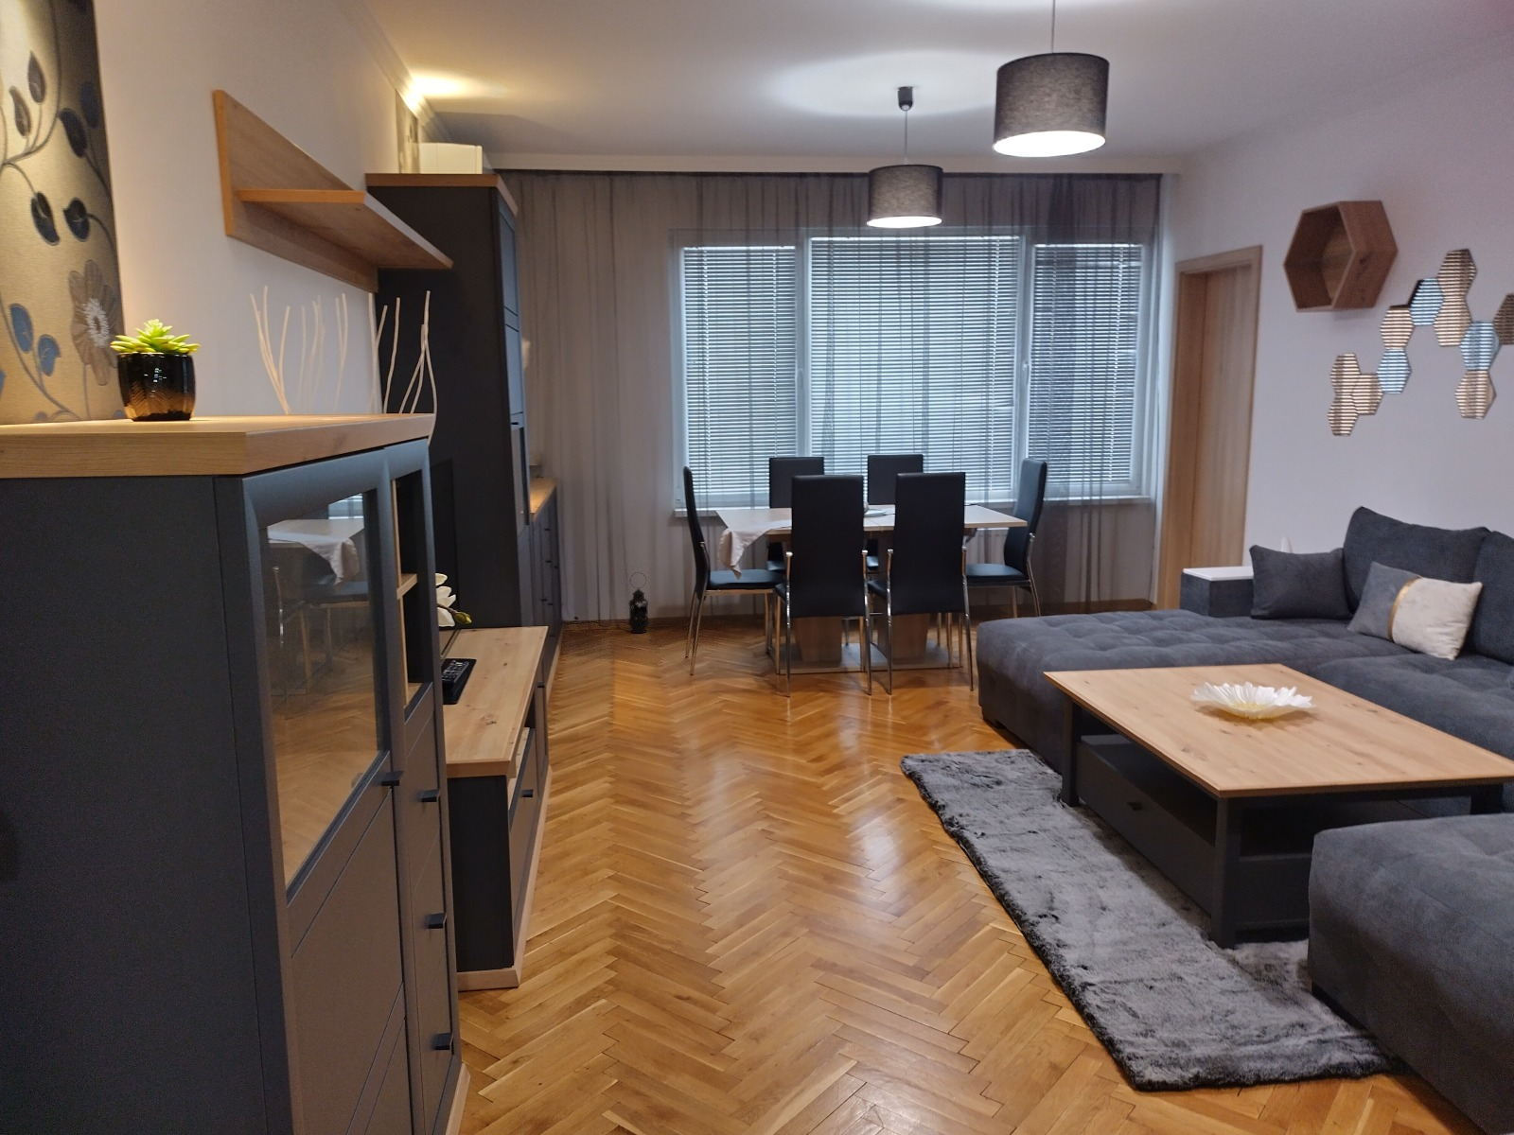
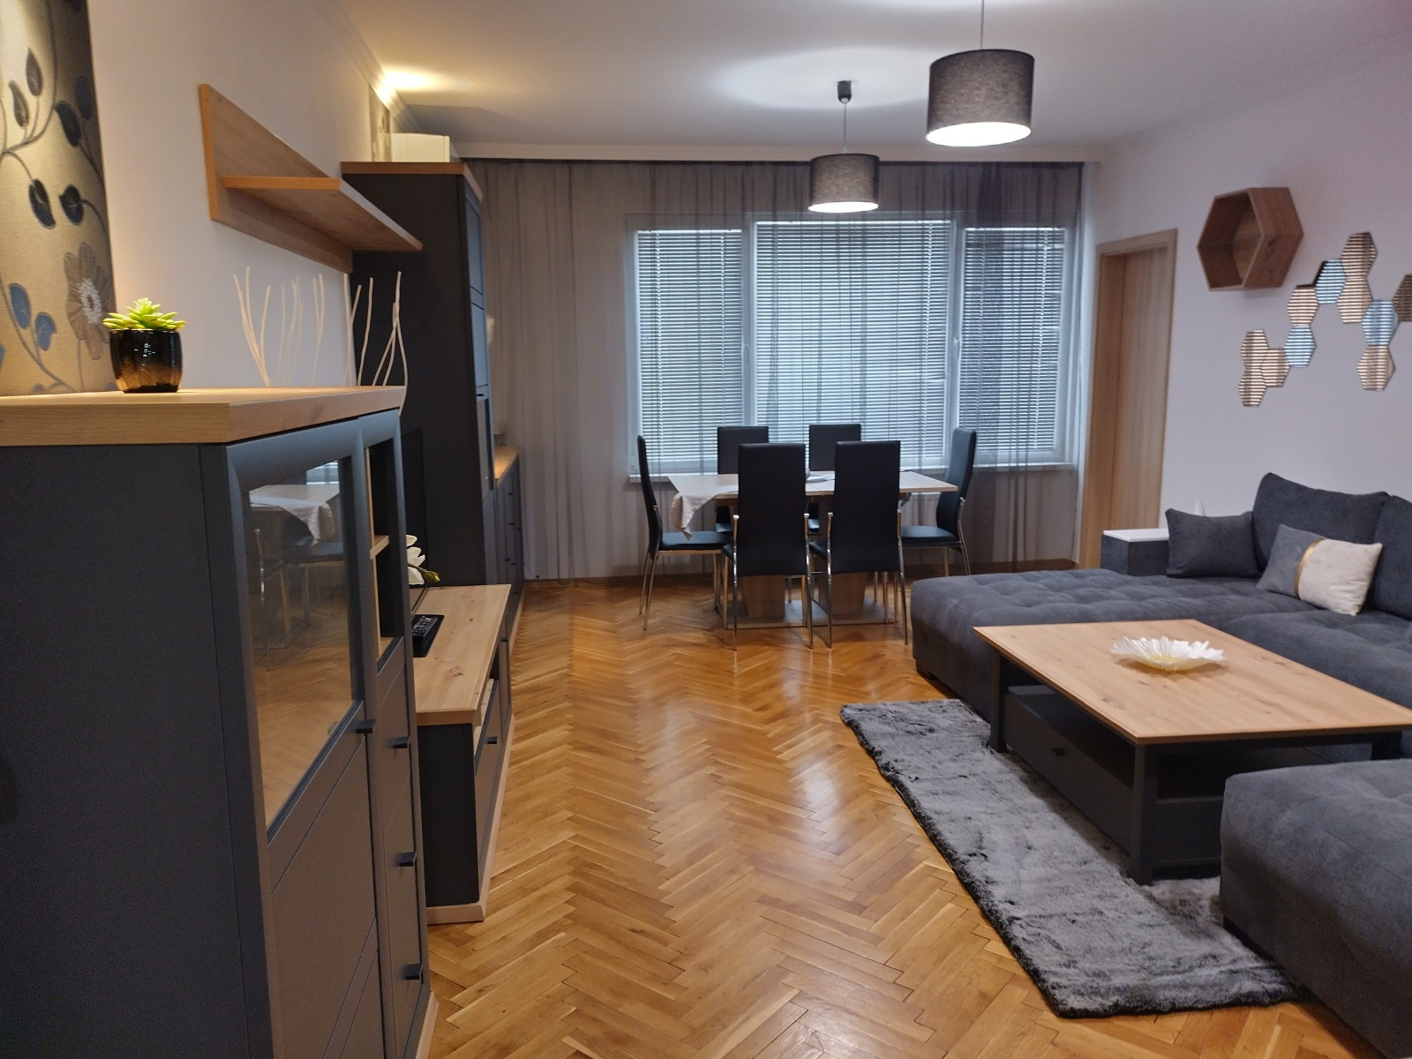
- lantern [627,571,650,634]
